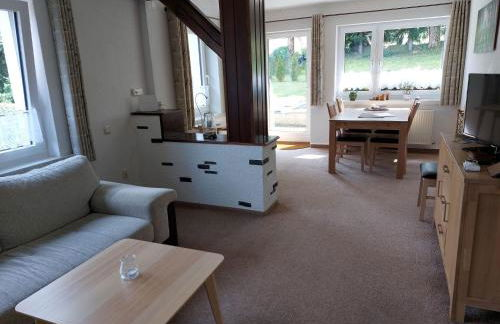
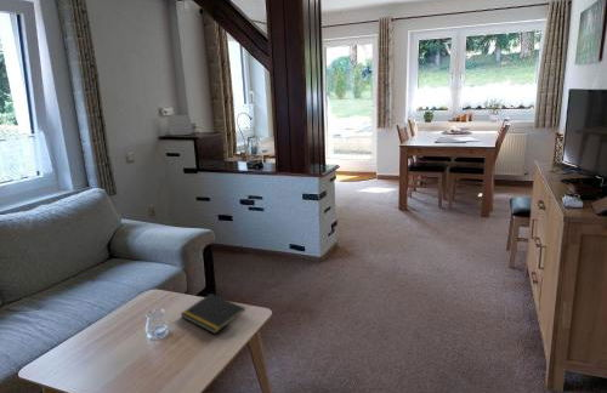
+ notepad [180,292,246,335]
